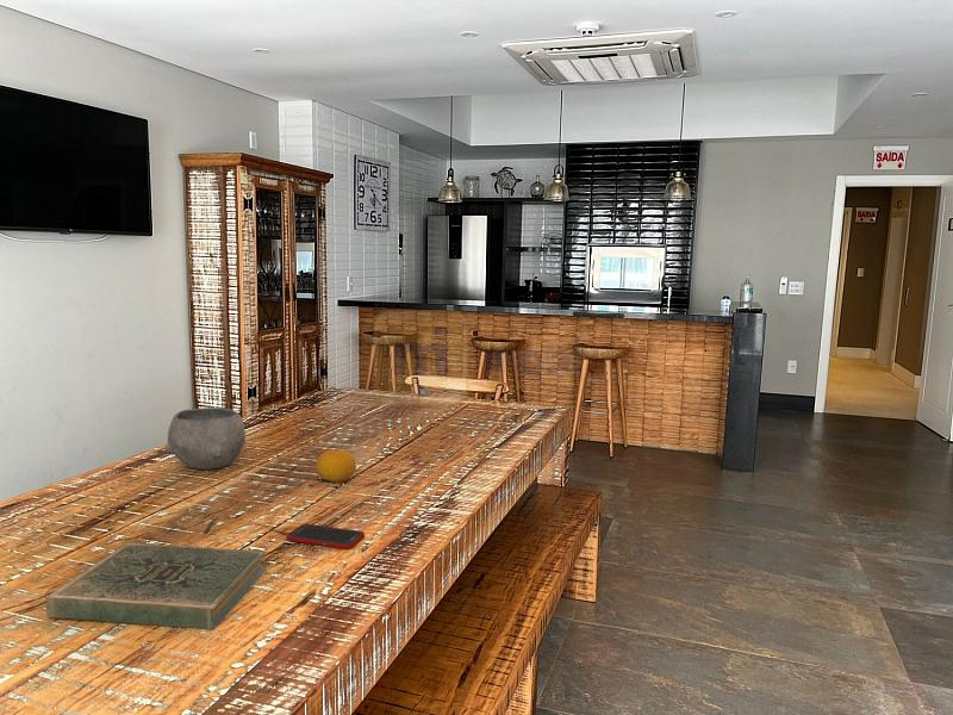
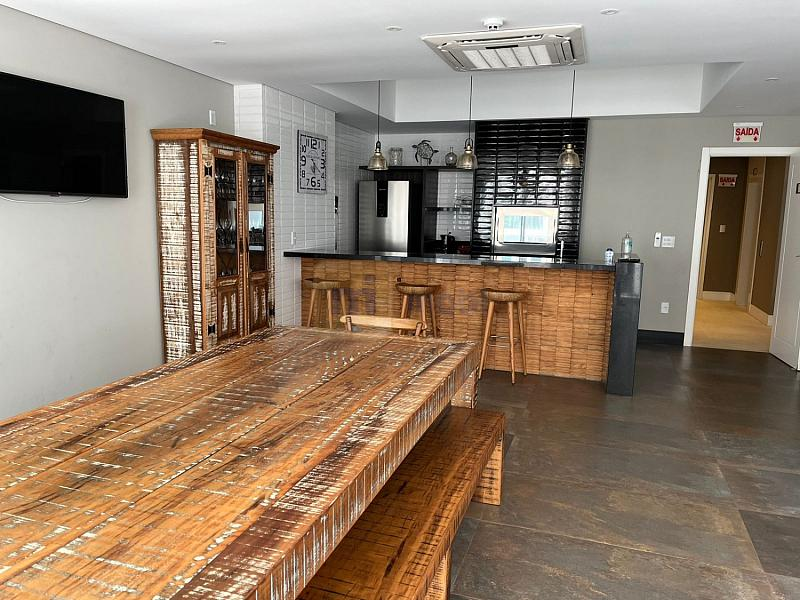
- cell phone [285,523,366,551]
- fruit [316,448,357,483]
- bowl [164,406,247,471]
- book [45,541,268,630]
